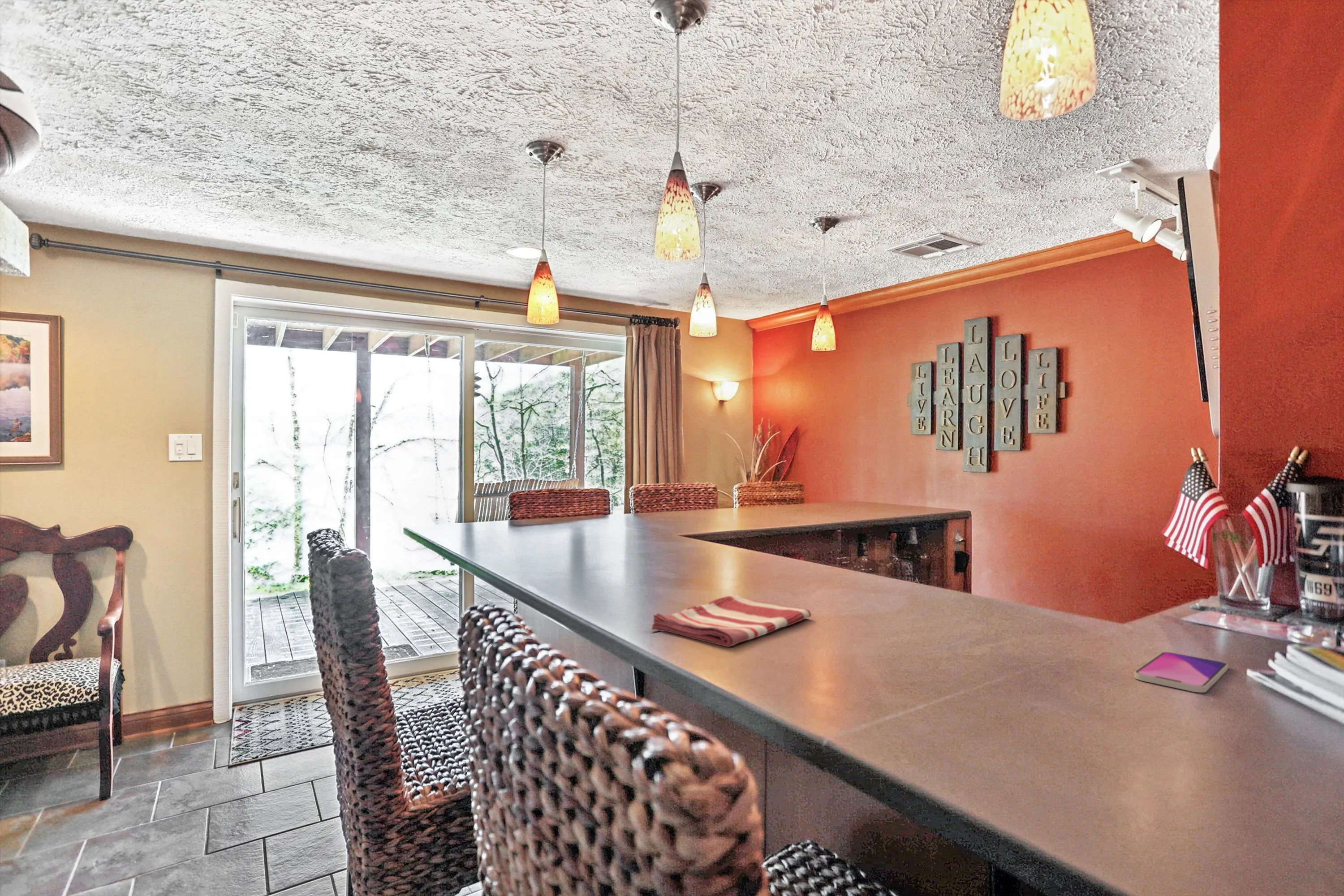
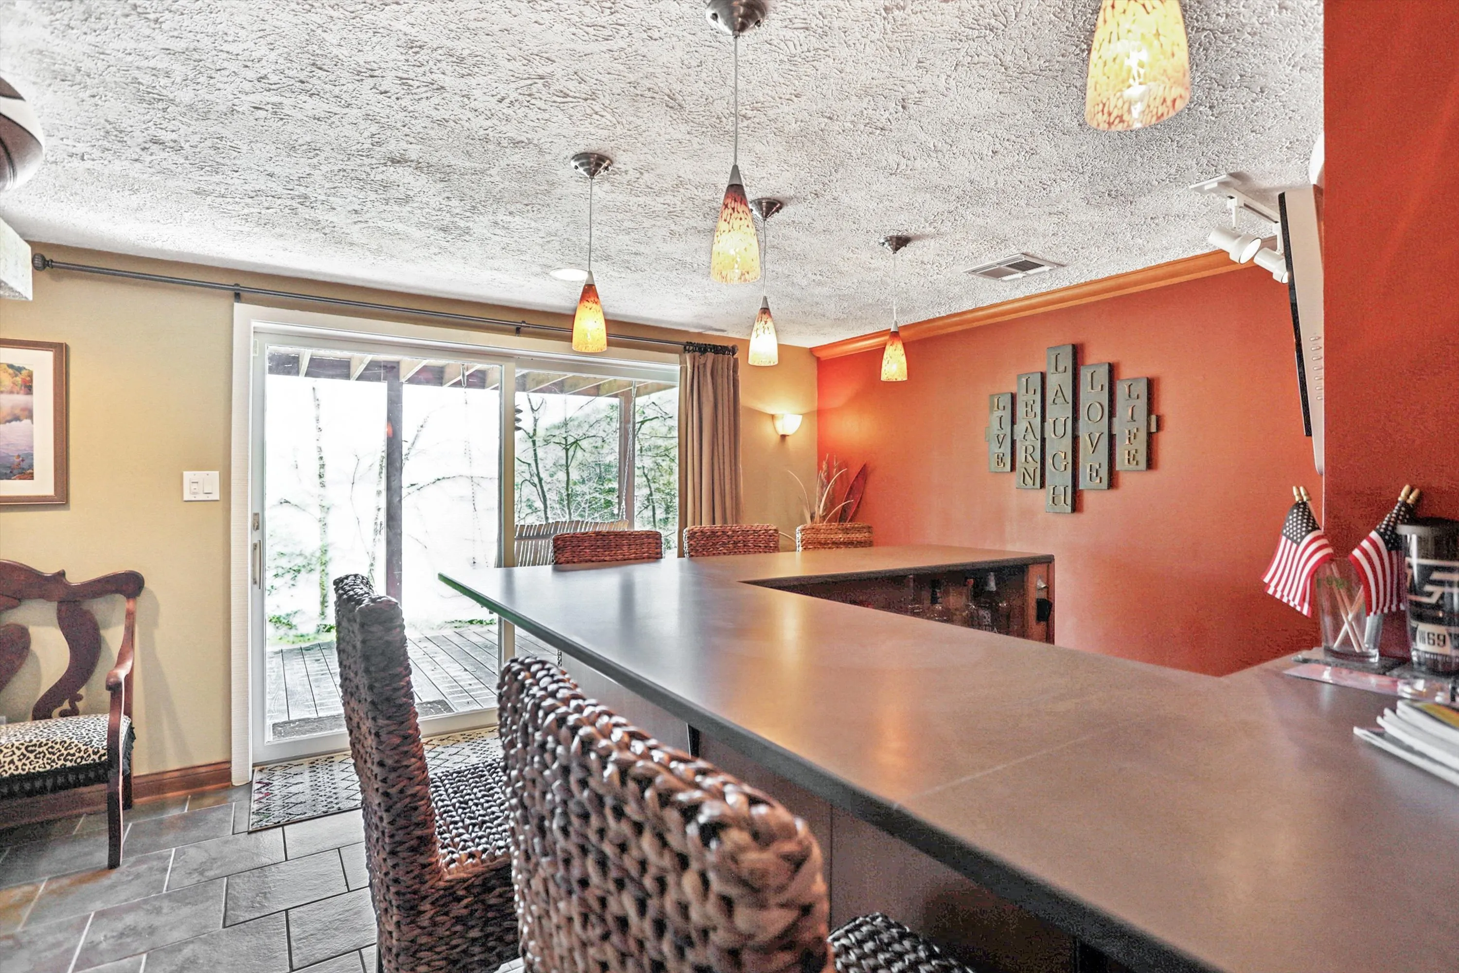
- smartphone [1134,651,1228,693]
- dish towel [651,595,812,647]
